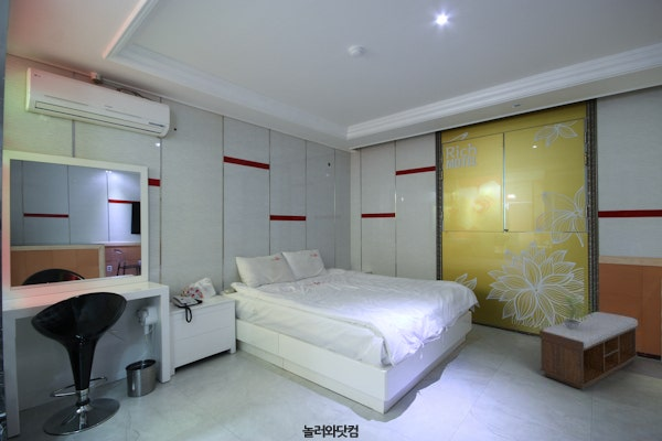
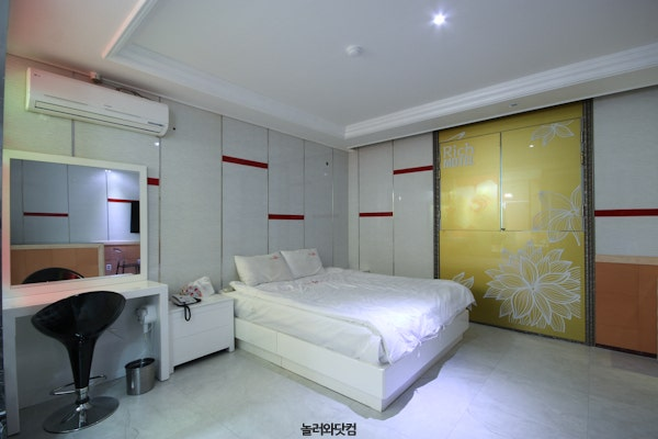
- potted plant [558,291,592,330]
- bench [538,311,639,390]
